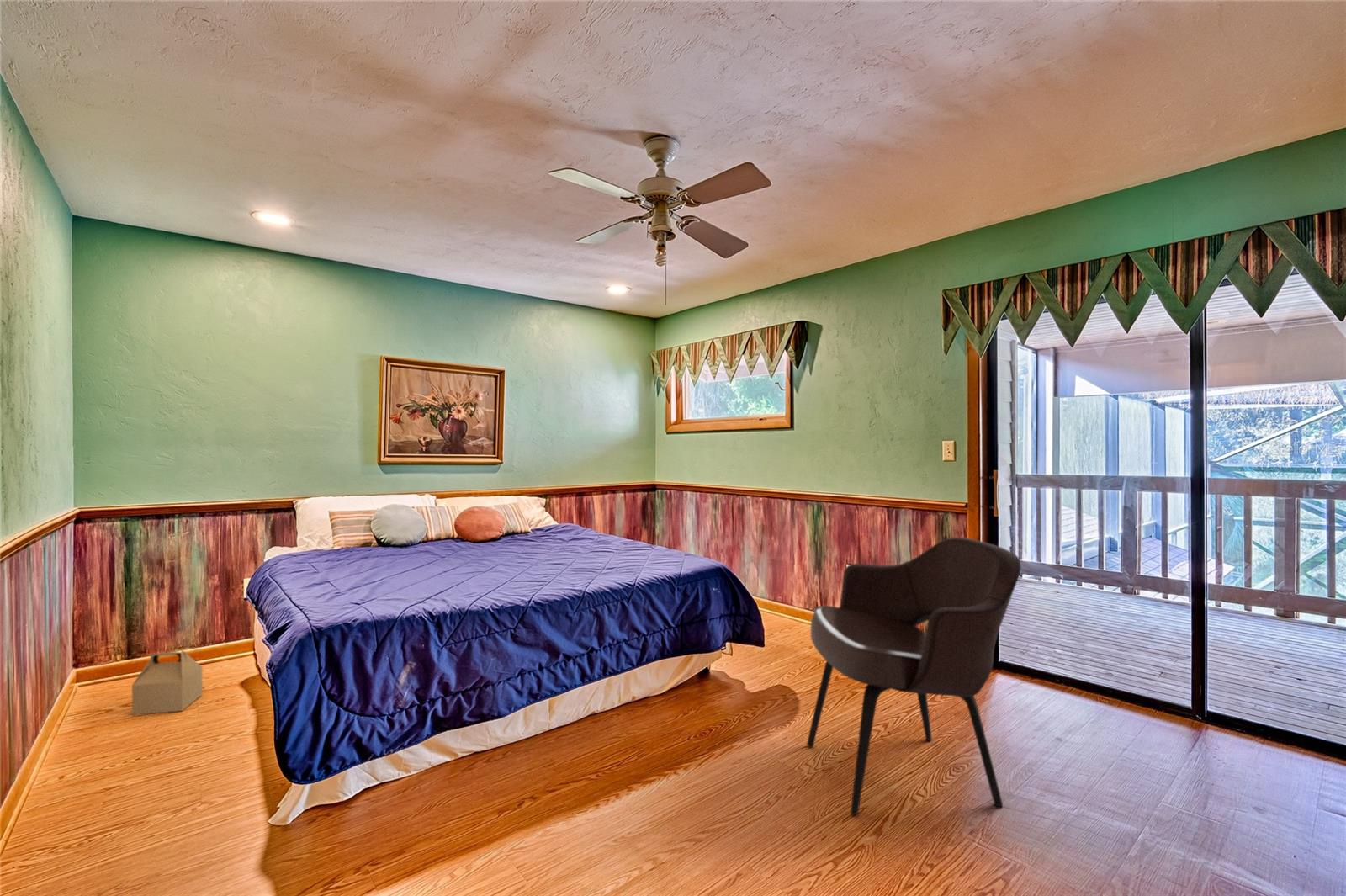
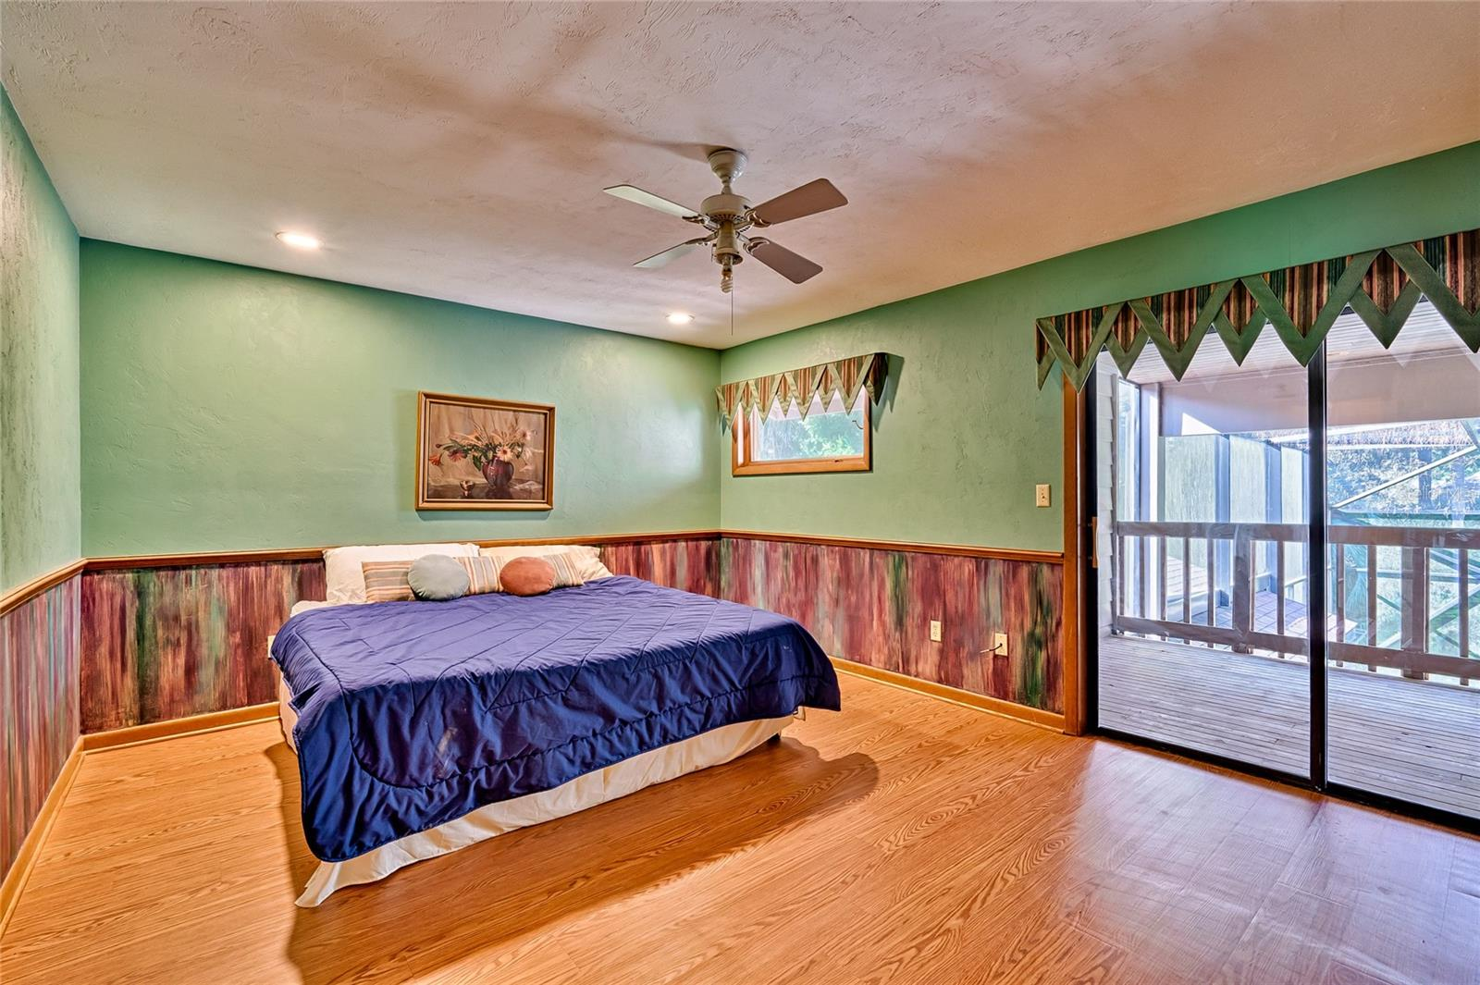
- cardboard box [131,649,204,716]
- armchair [806,537,1021,816]
